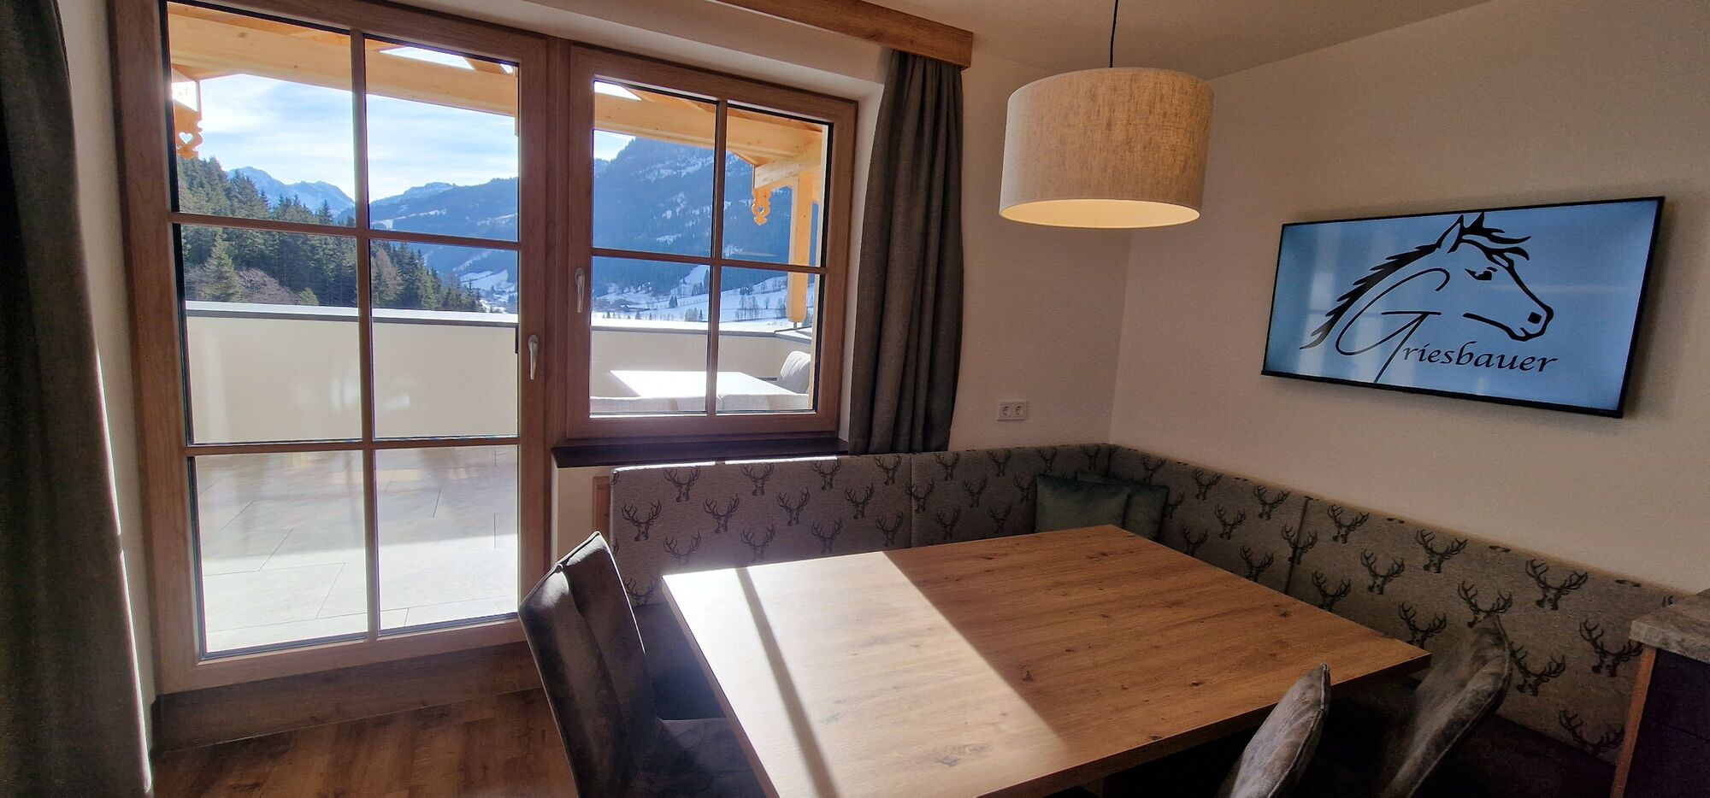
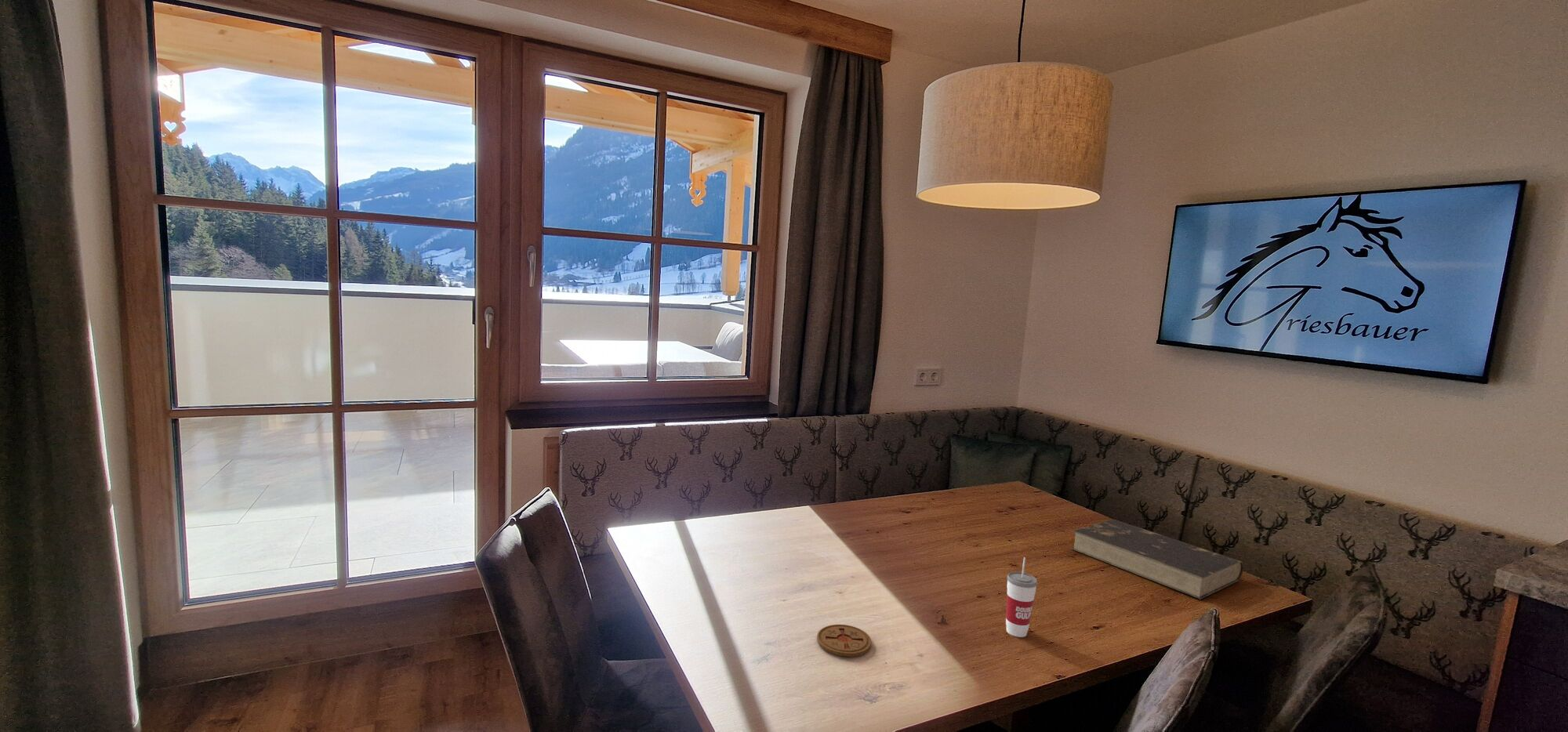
+ cup [1005,556,1038,638]
+ book [1070,519,1244,600]
+ coaster [816,624,873,658]
